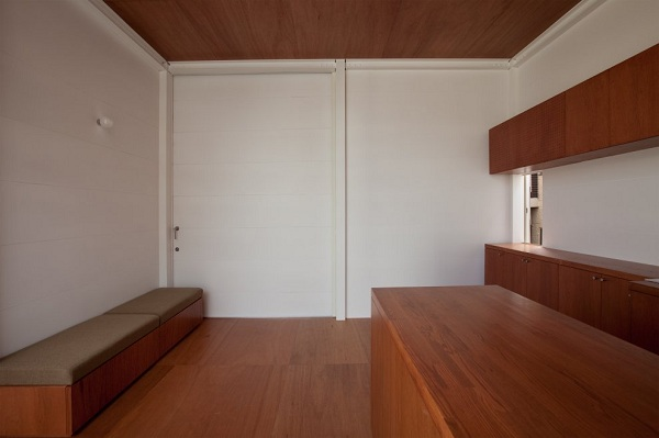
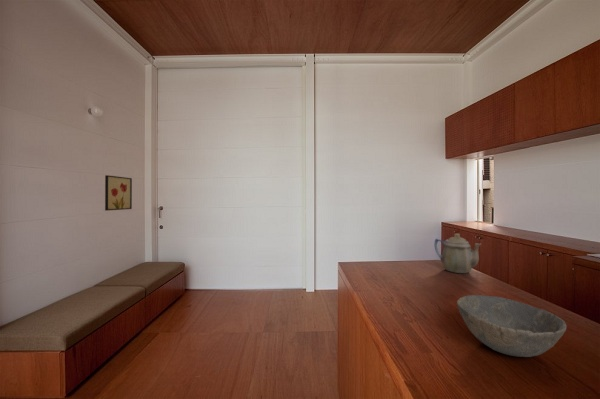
+ wall art [104,174,133,212]
+ teapot [434,233,482,274]
+ bowl [456,294,567,358]
